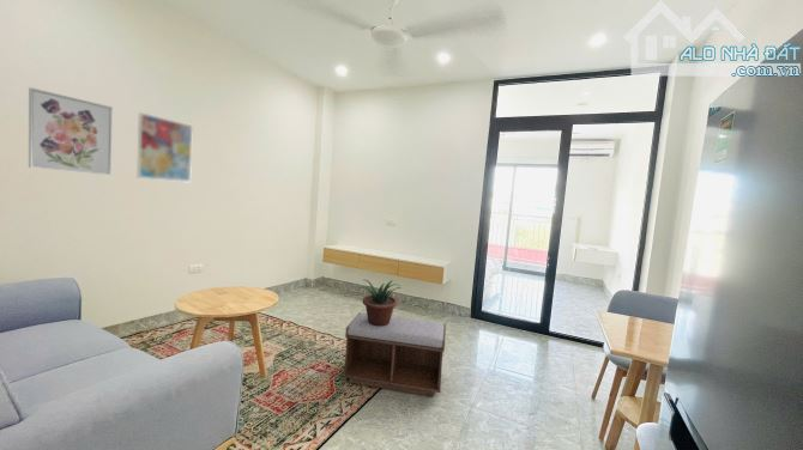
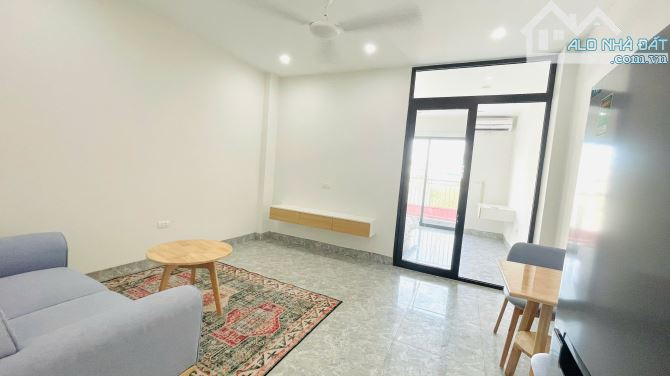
- potted plant [357,279,403,326]
- wall art [28,86,114,176]
- wall art [135,111,194,184]
- bench [342,311,447,397]
